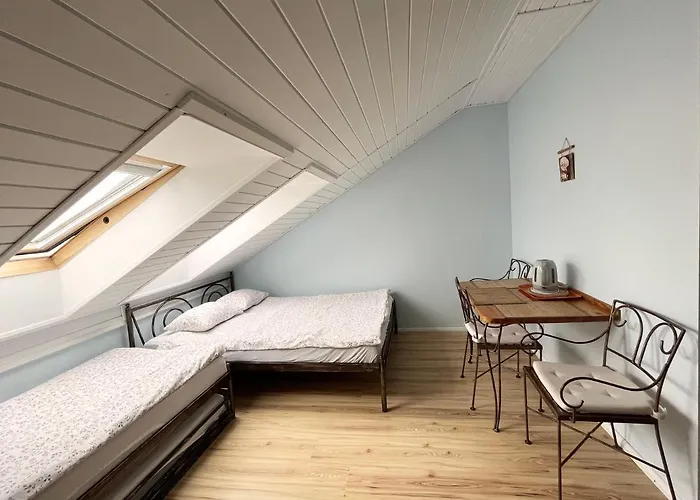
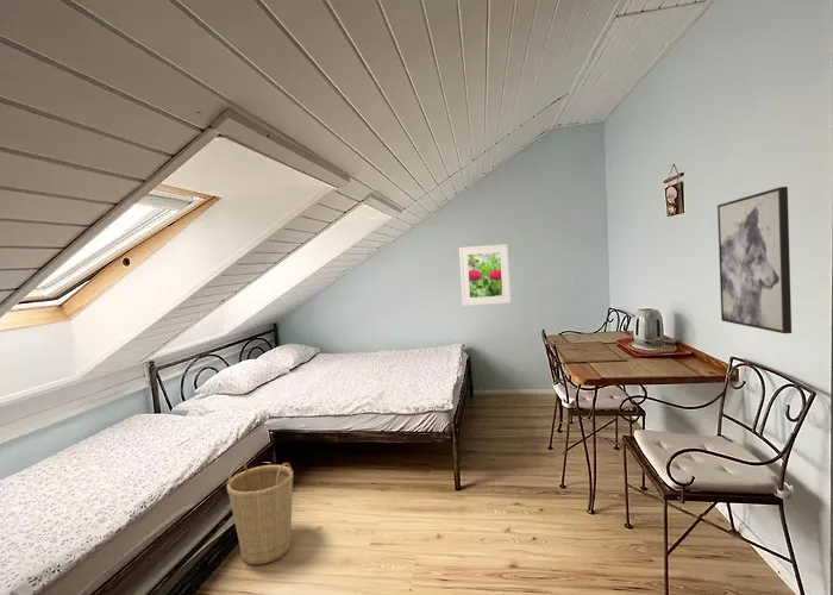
+ basket [226,461,294,565]
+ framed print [458,243,512,307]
+ wall art [716,186,793,334]
